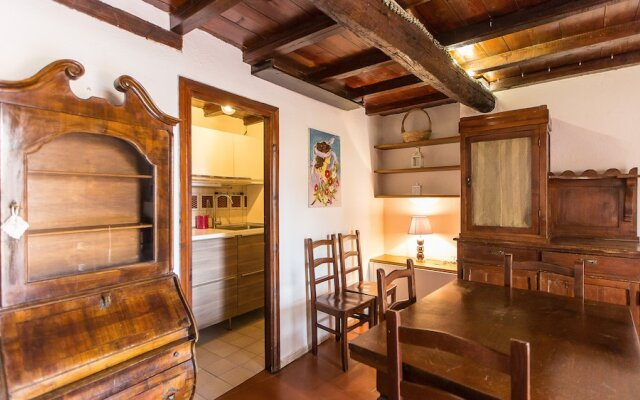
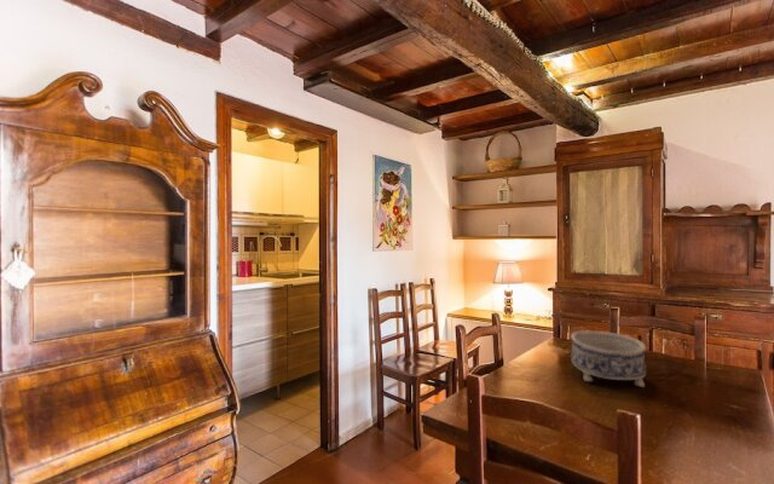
+ decorative bowl [570,330,647,388]
